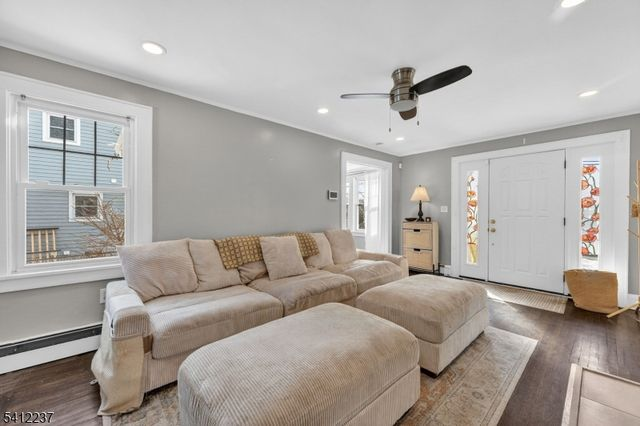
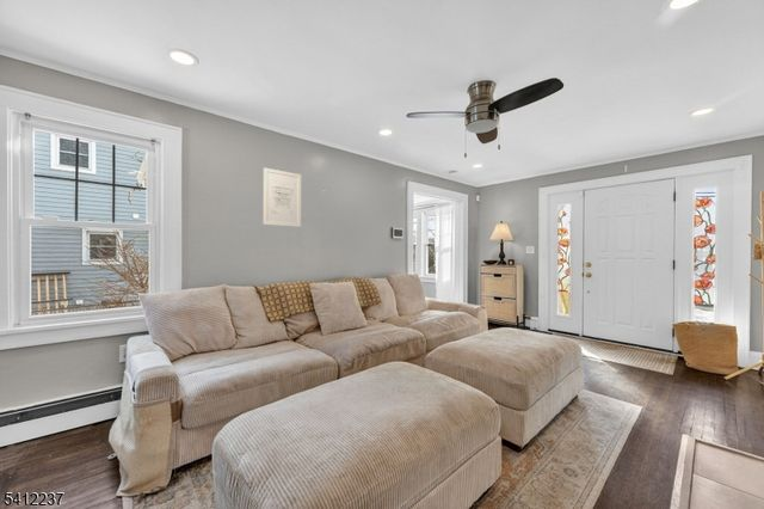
+ wall art [263,166,302,228]
